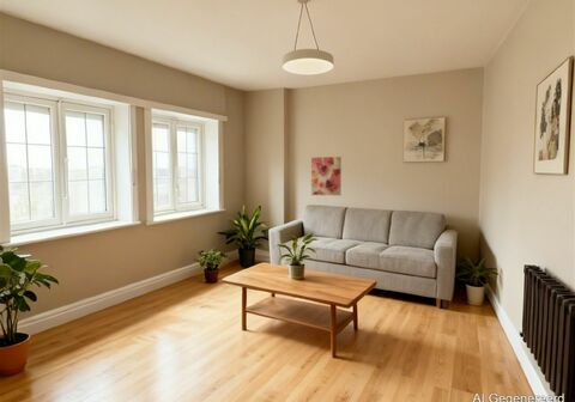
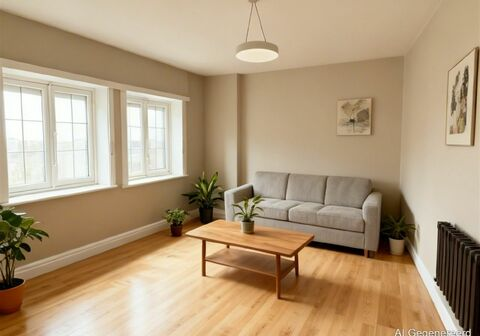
- wall art [310,156,343,196]
